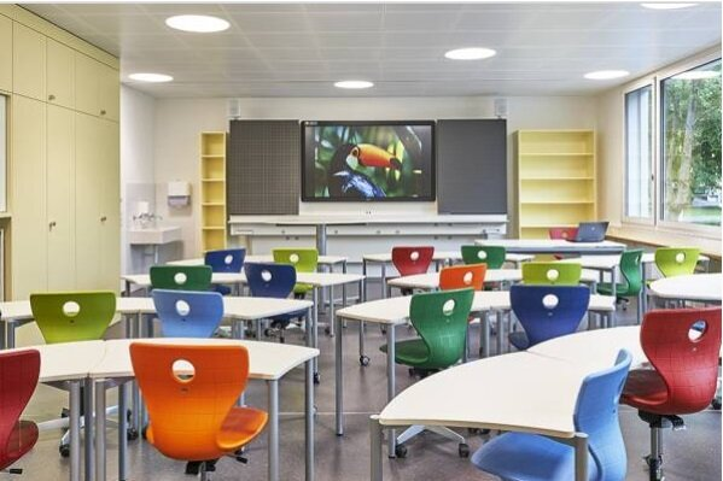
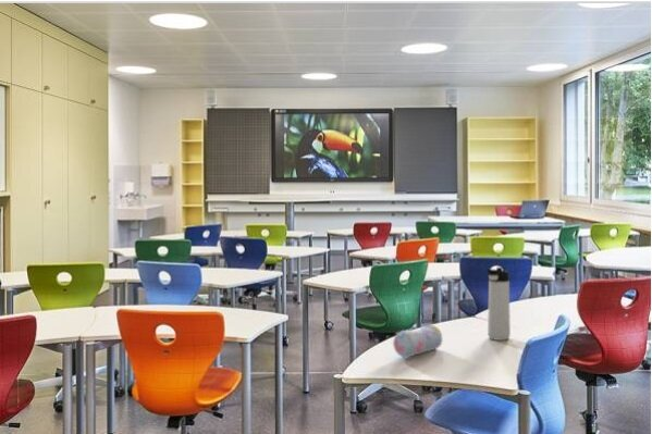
+ pencil case [392,323,443,359]
+ thermos bottle [485,266,512,342]
